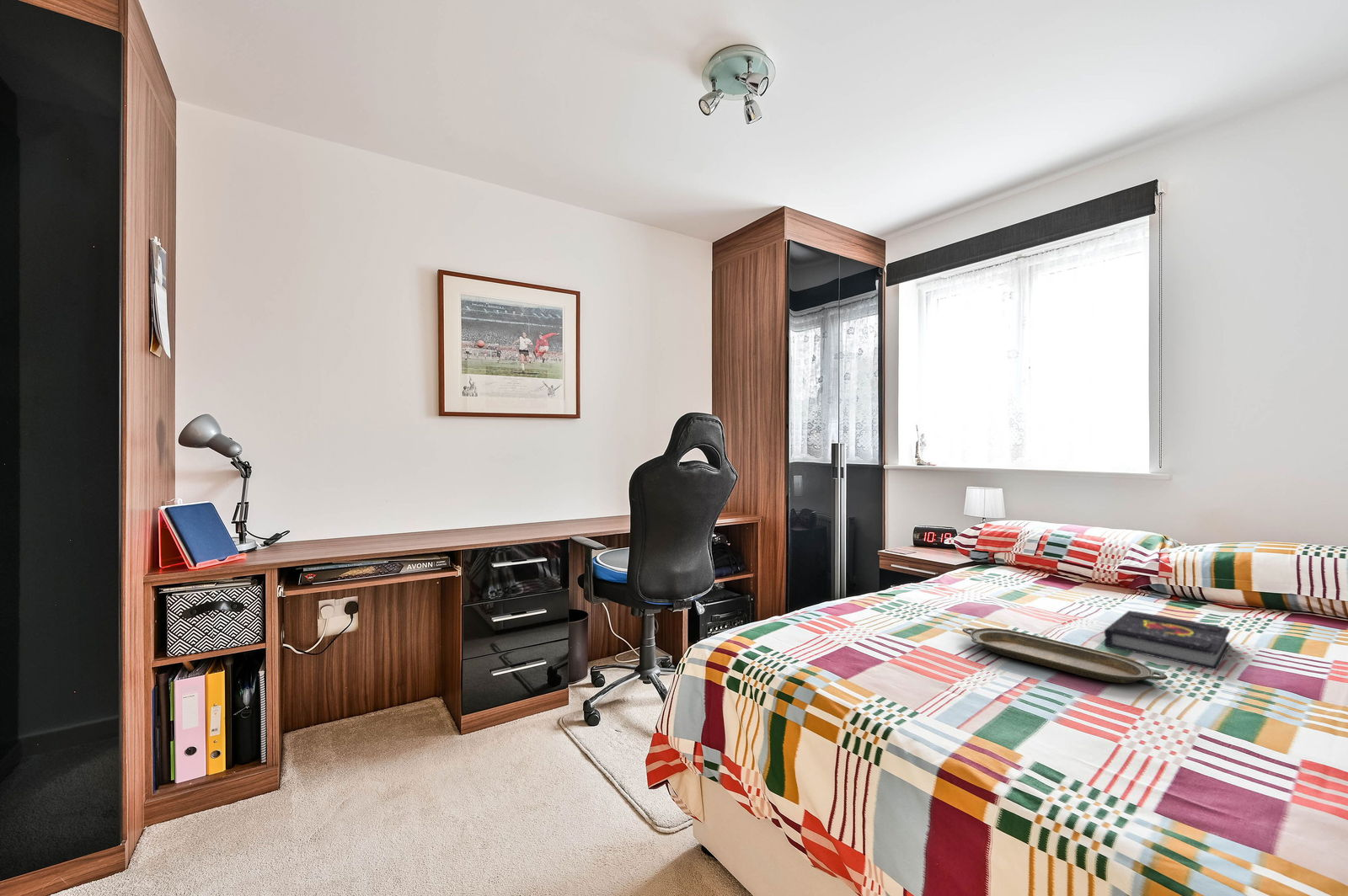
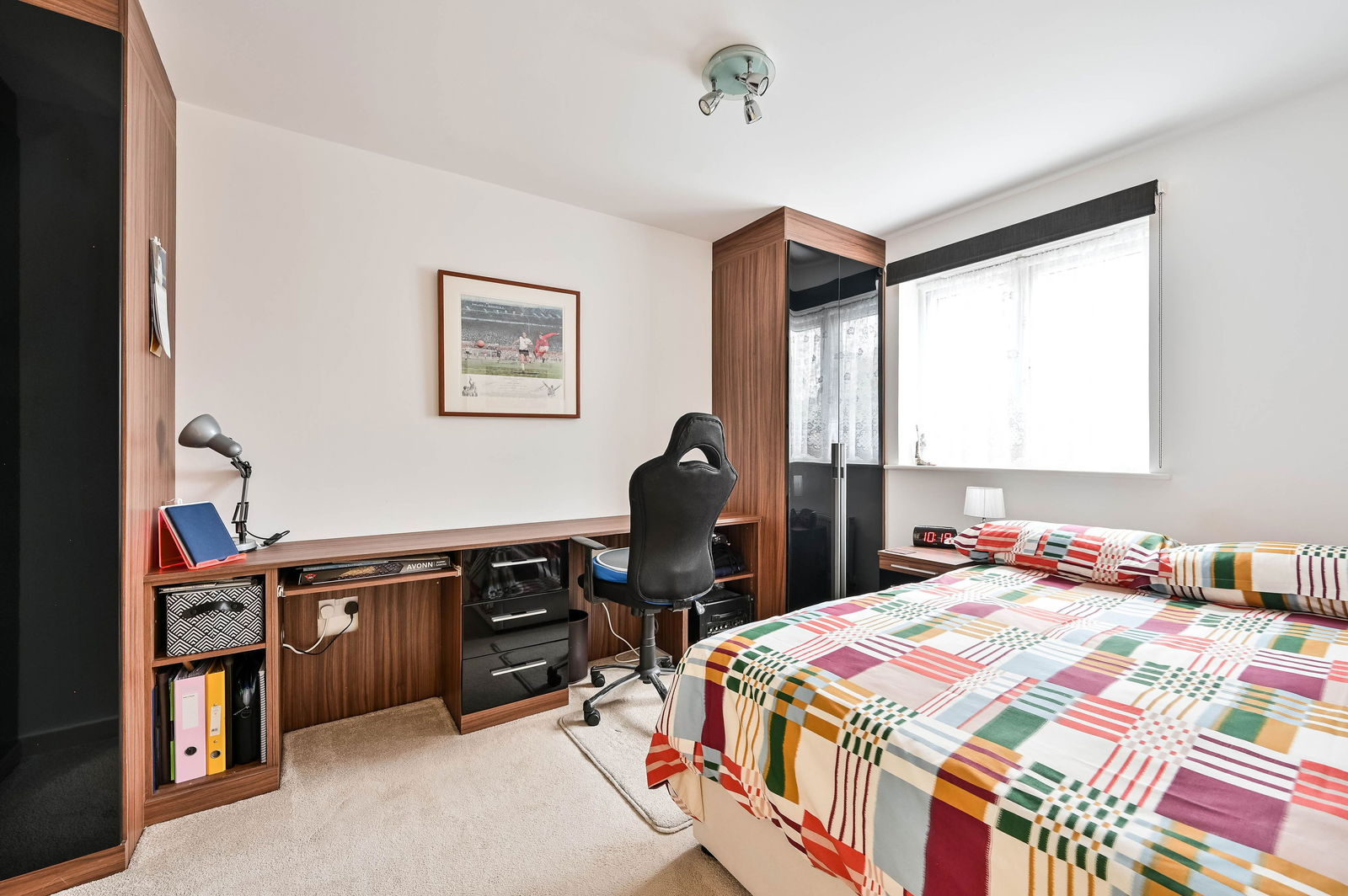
- book [1104,610,1231,671]
- serving tray [961,627,1168,684]
